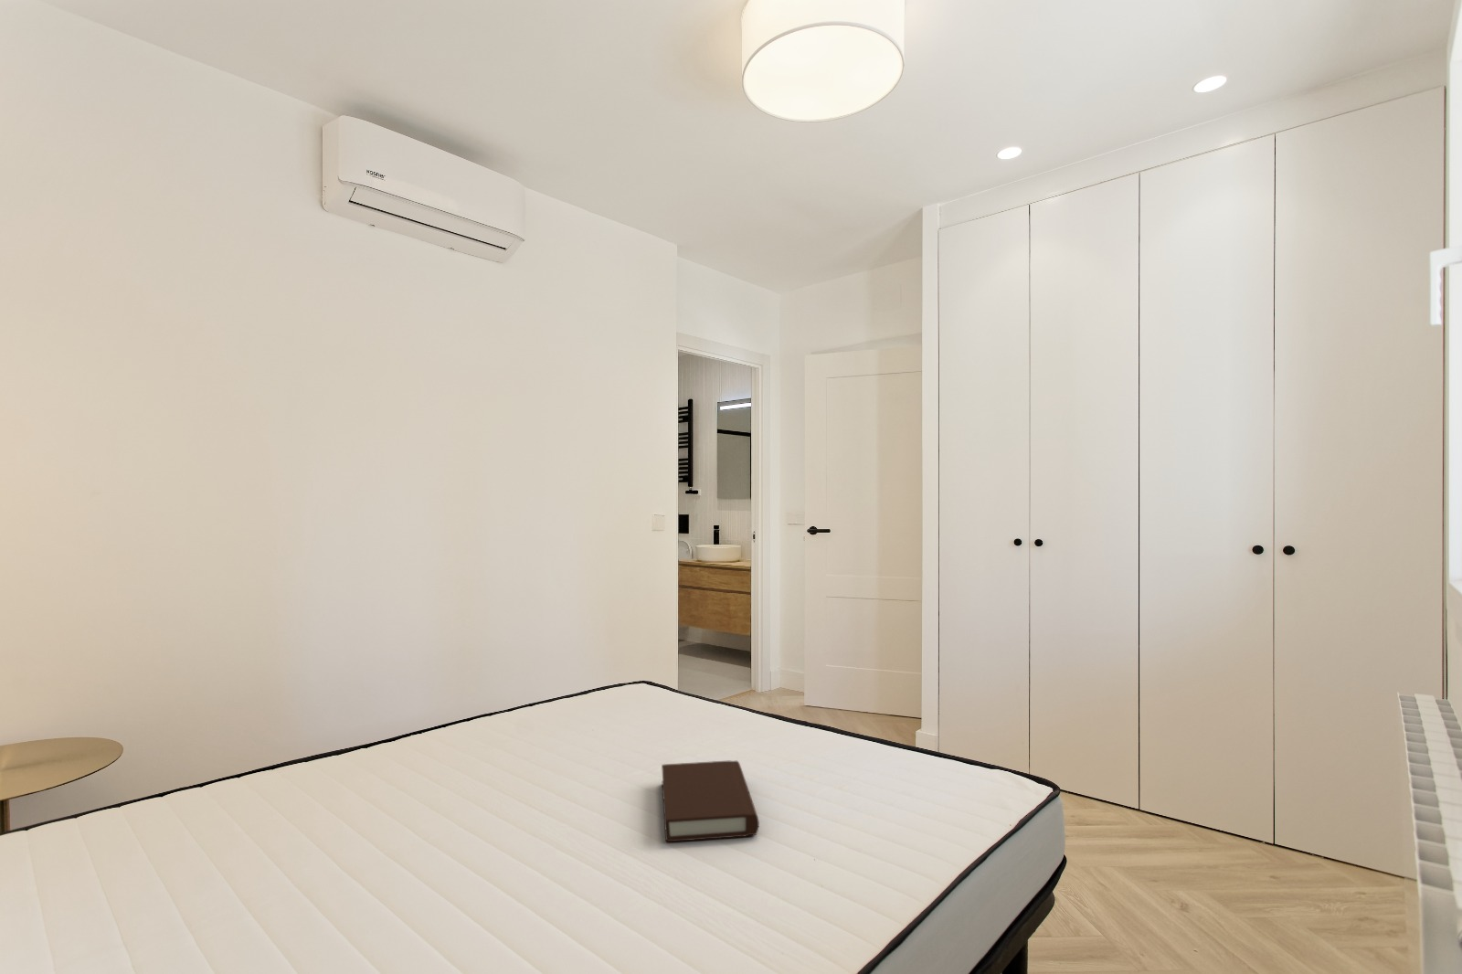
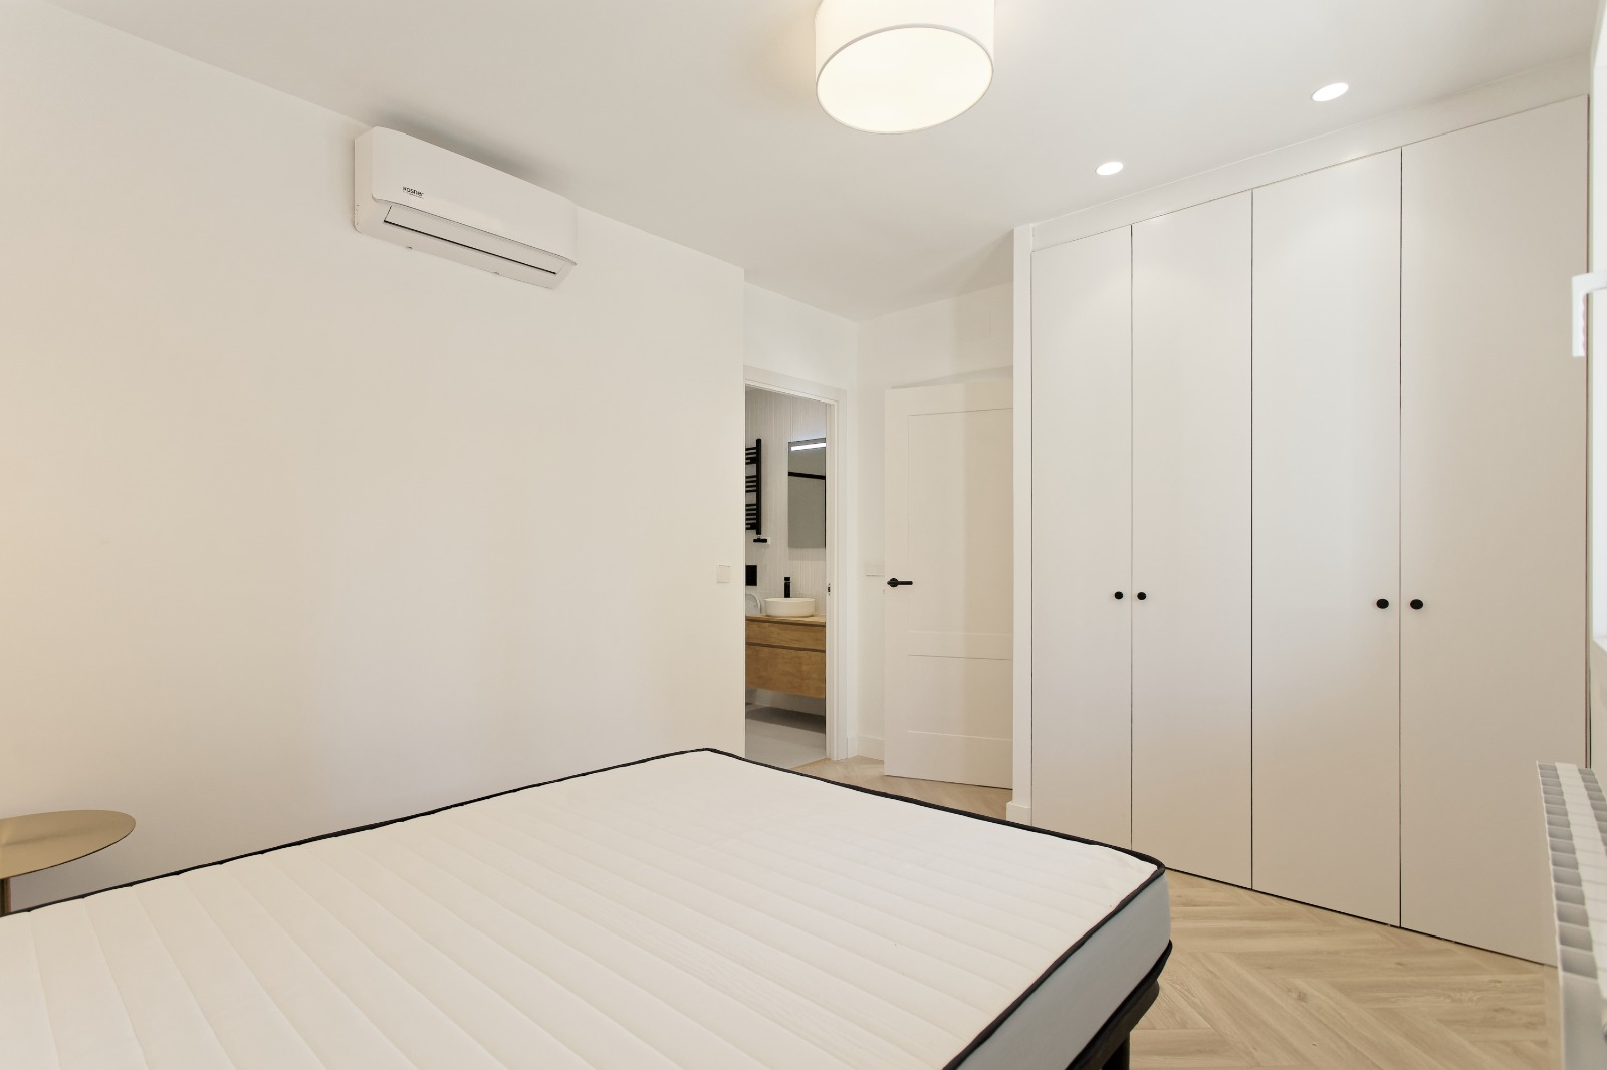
- book [661,760,760,842]
